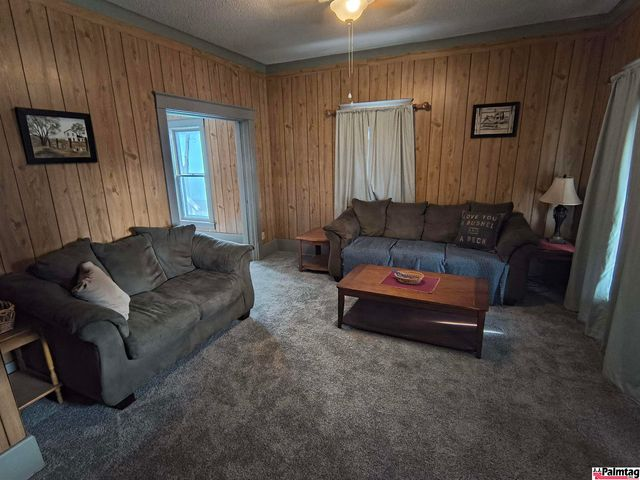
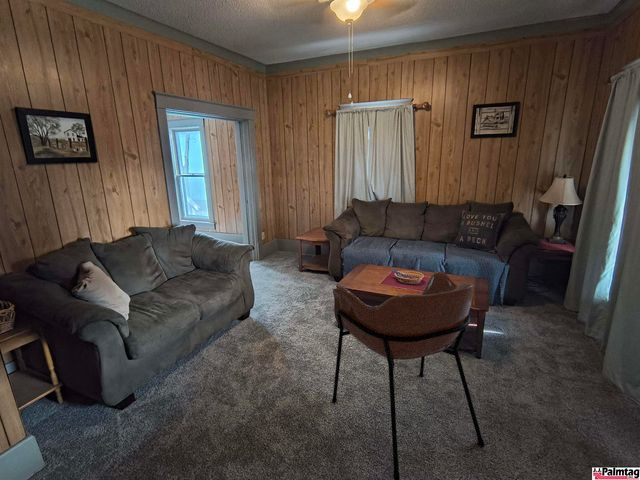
+ armchair [331,271,486,480]
